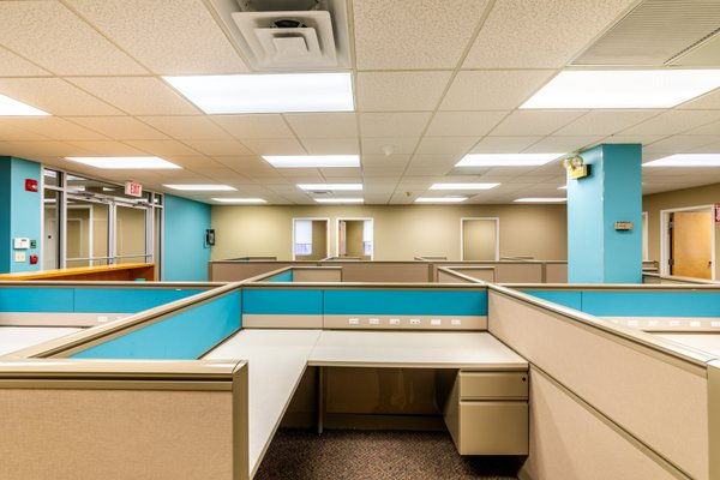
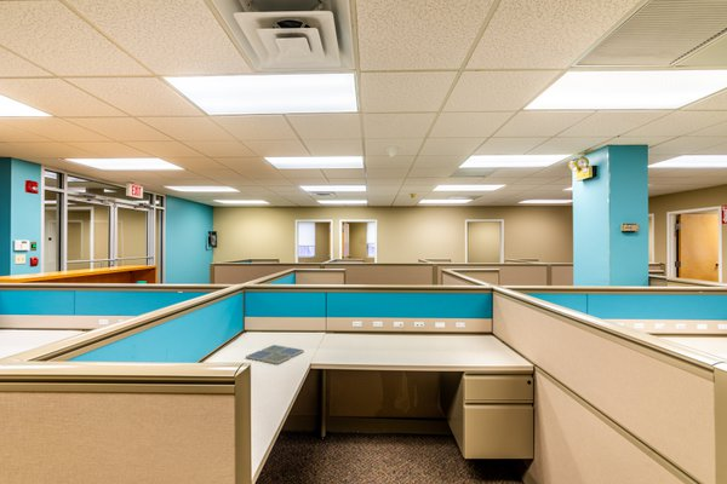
+ drink coaster [245,344,305,365]
